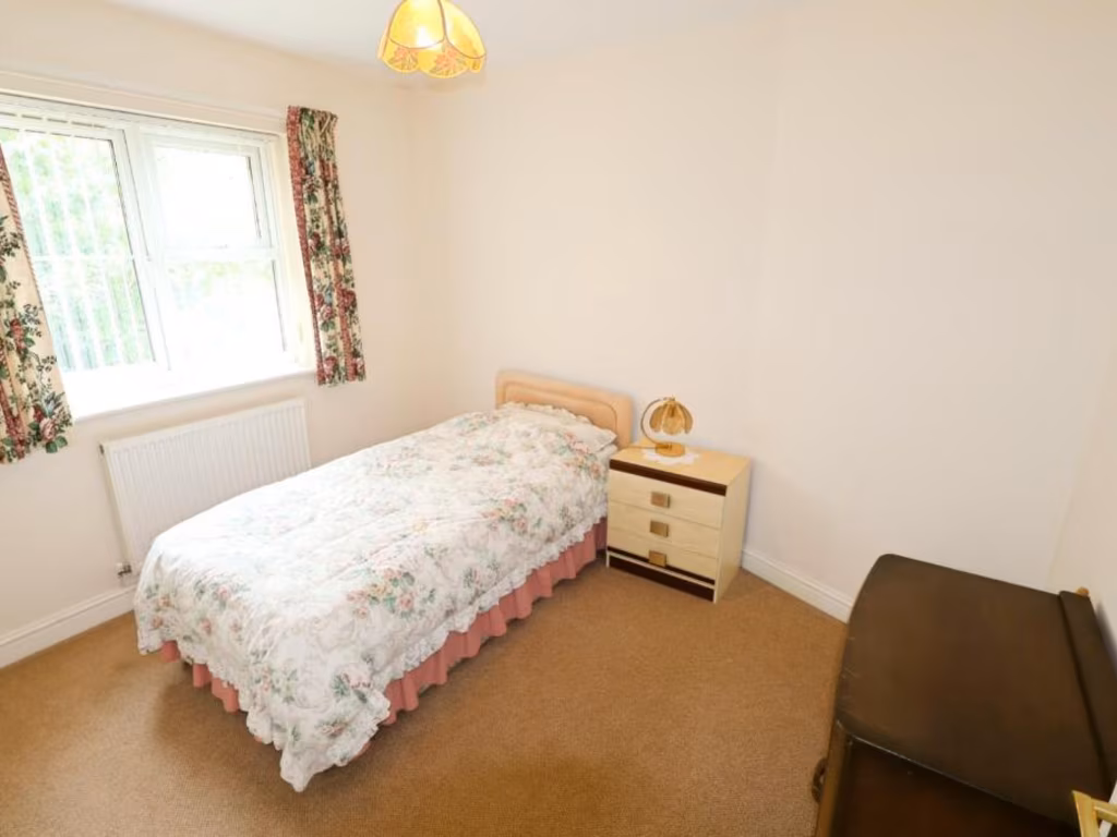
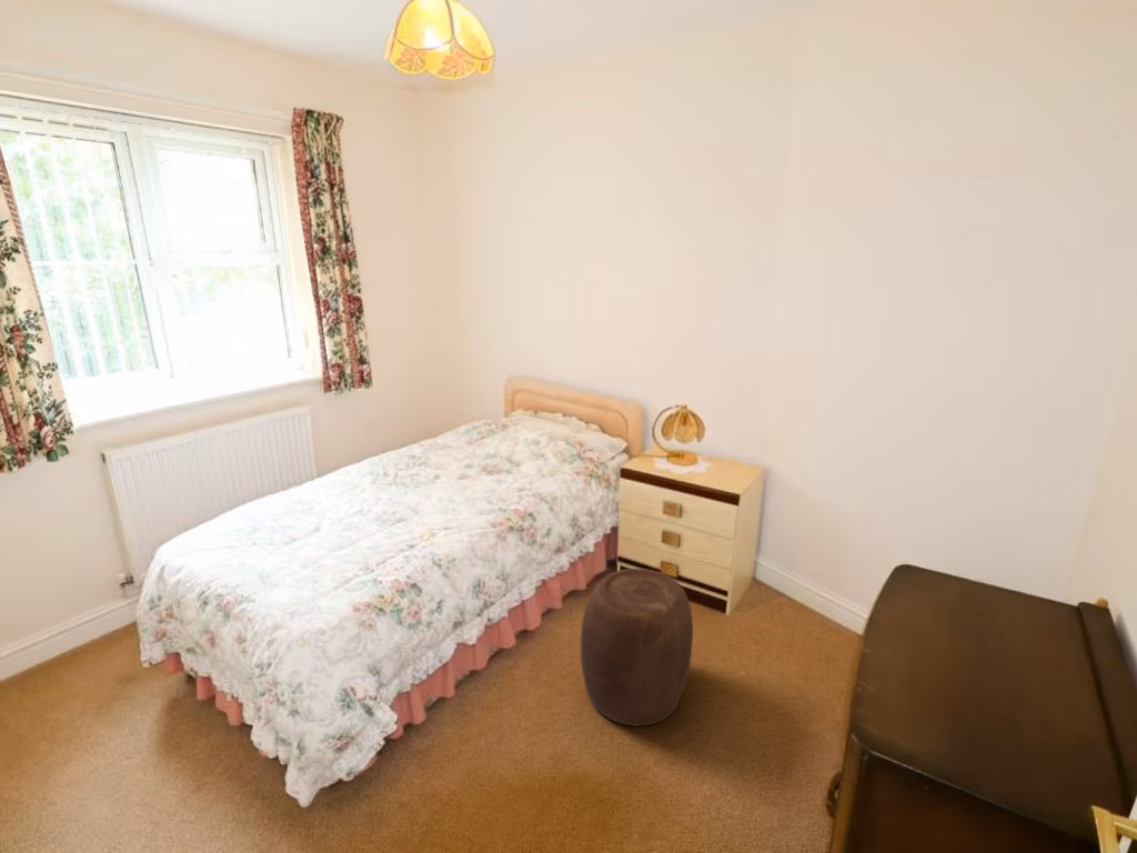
+ stool [580,568,694,727]
